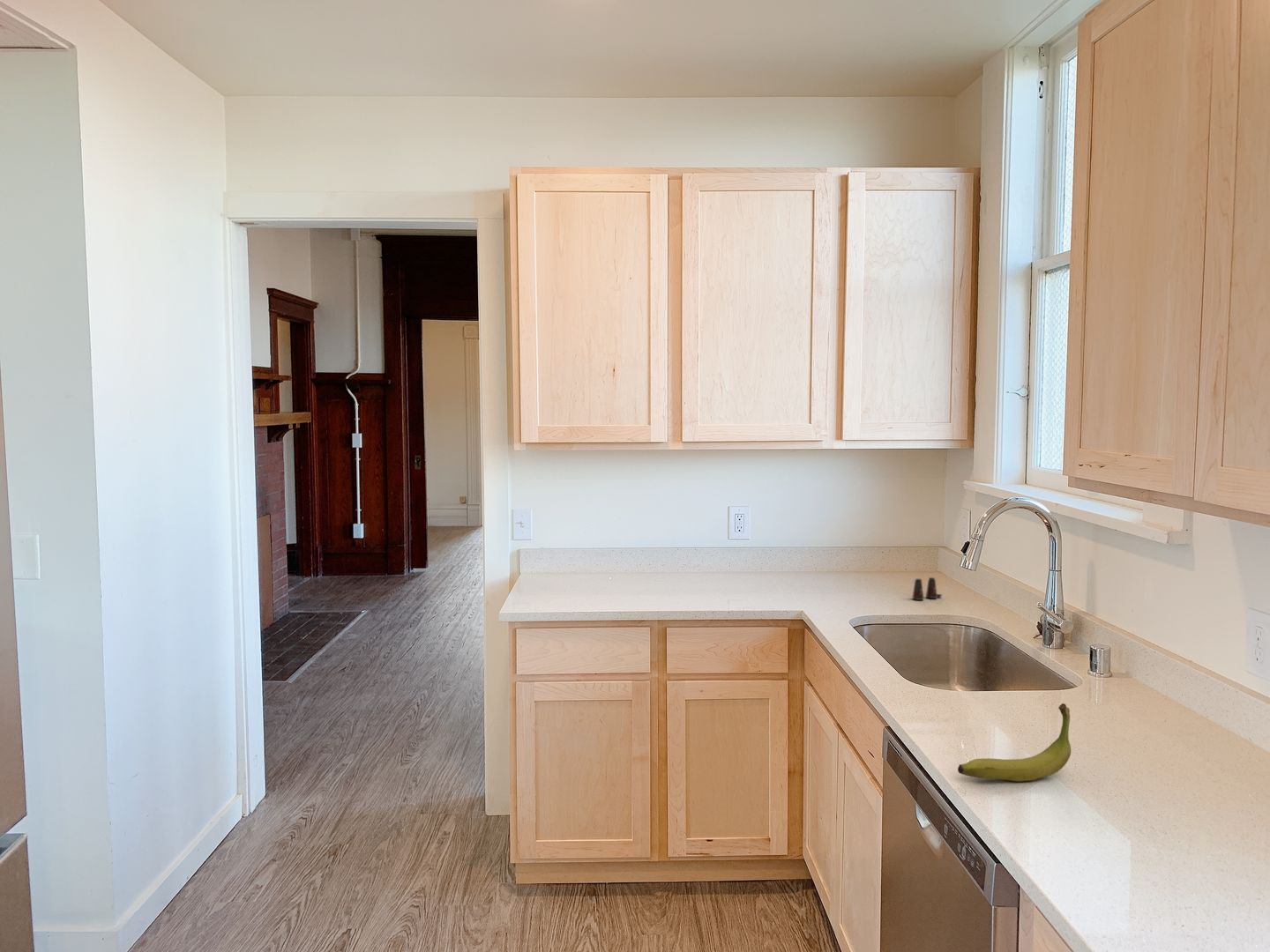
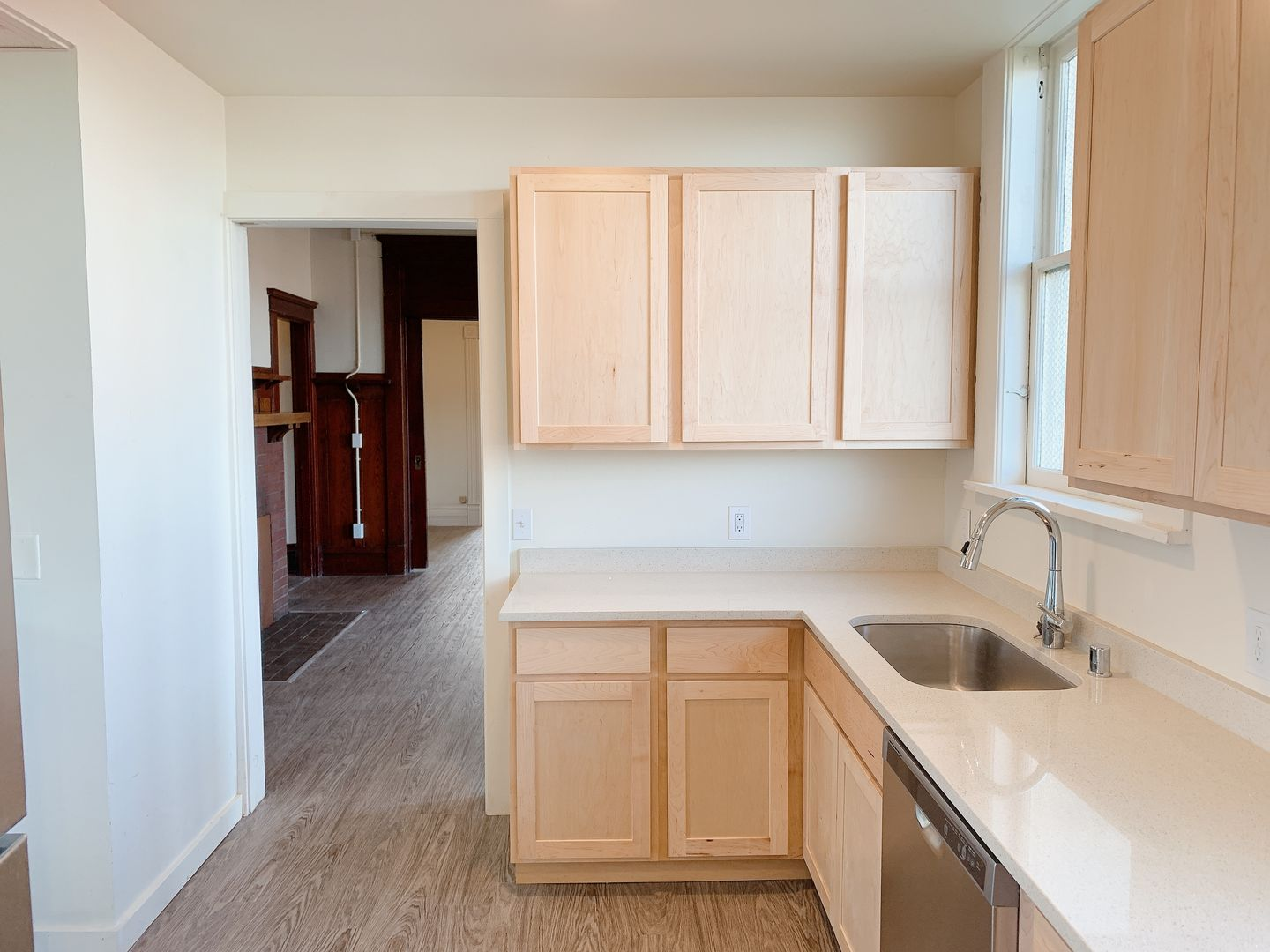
- salt shaker [911,576,943,601]
- banana [957,703,1072,783]
